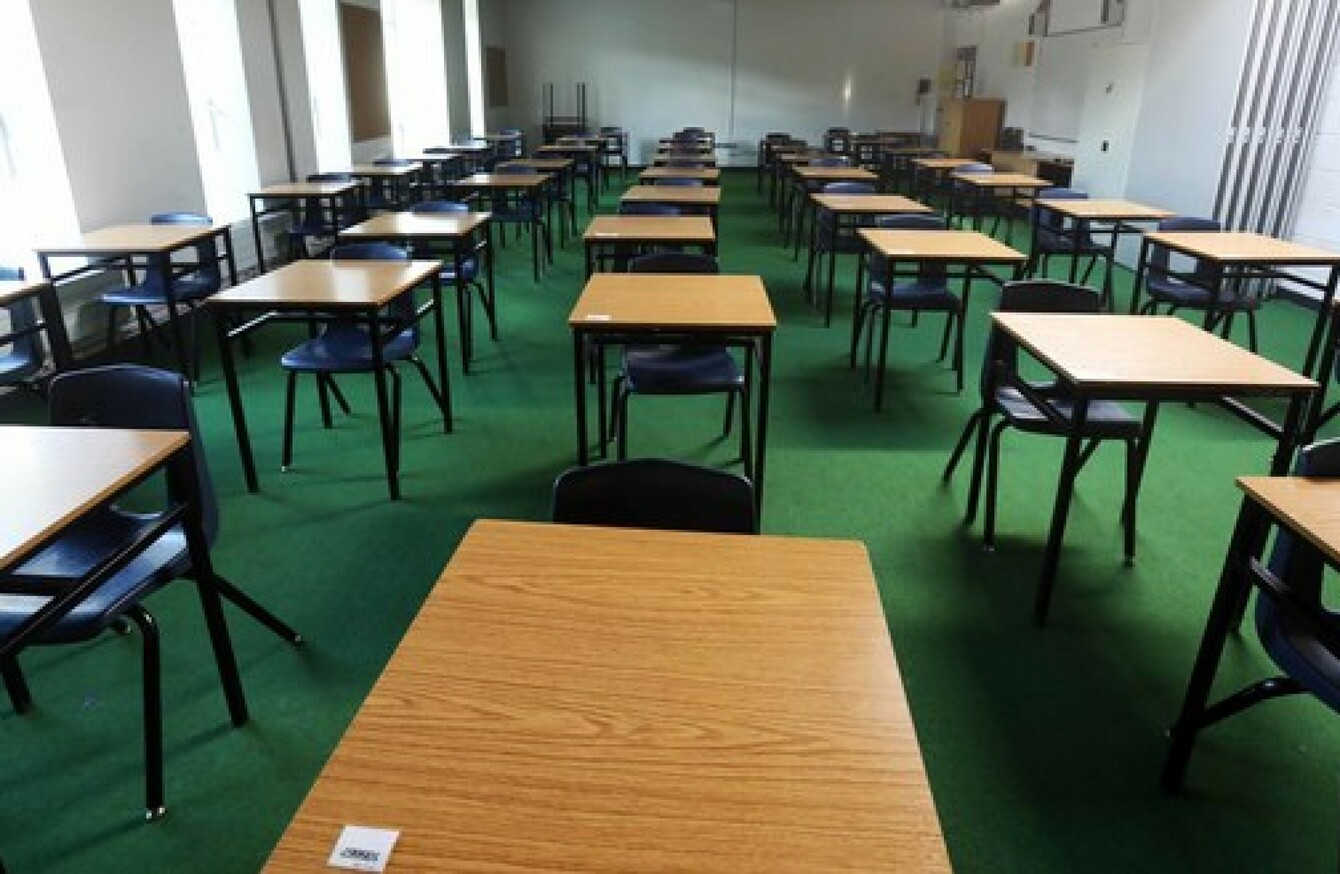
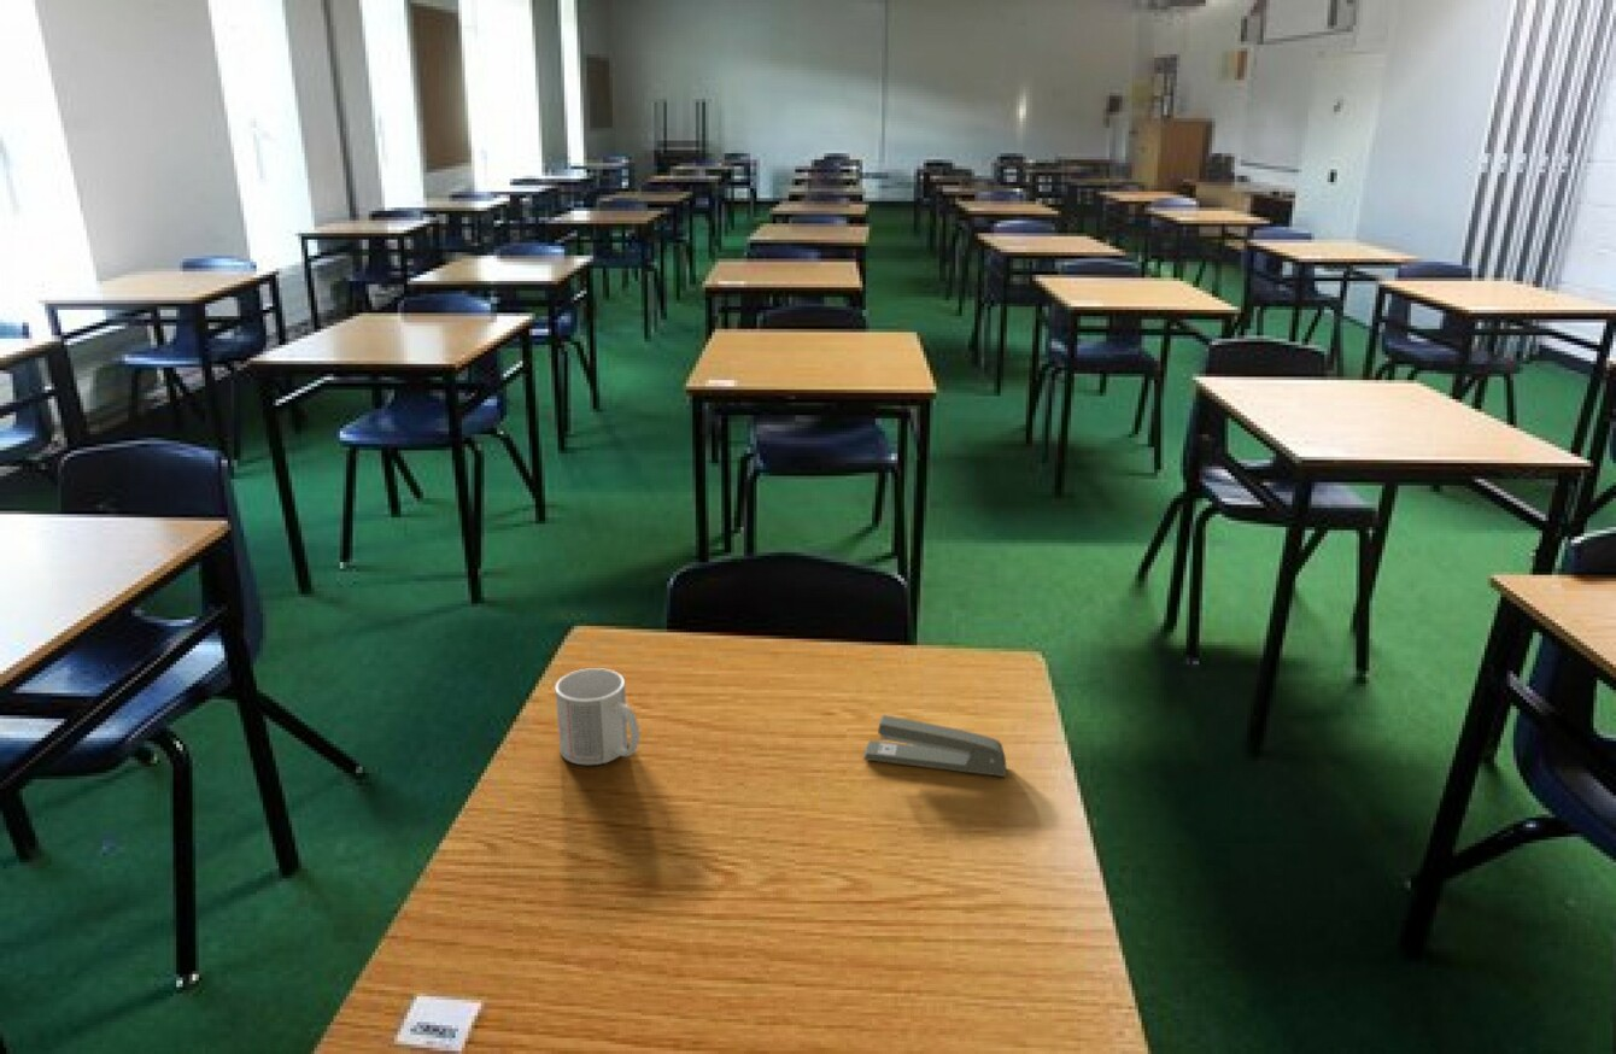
+ stapler [862,714,1007,778]
+ mug [554,667,640,766]
